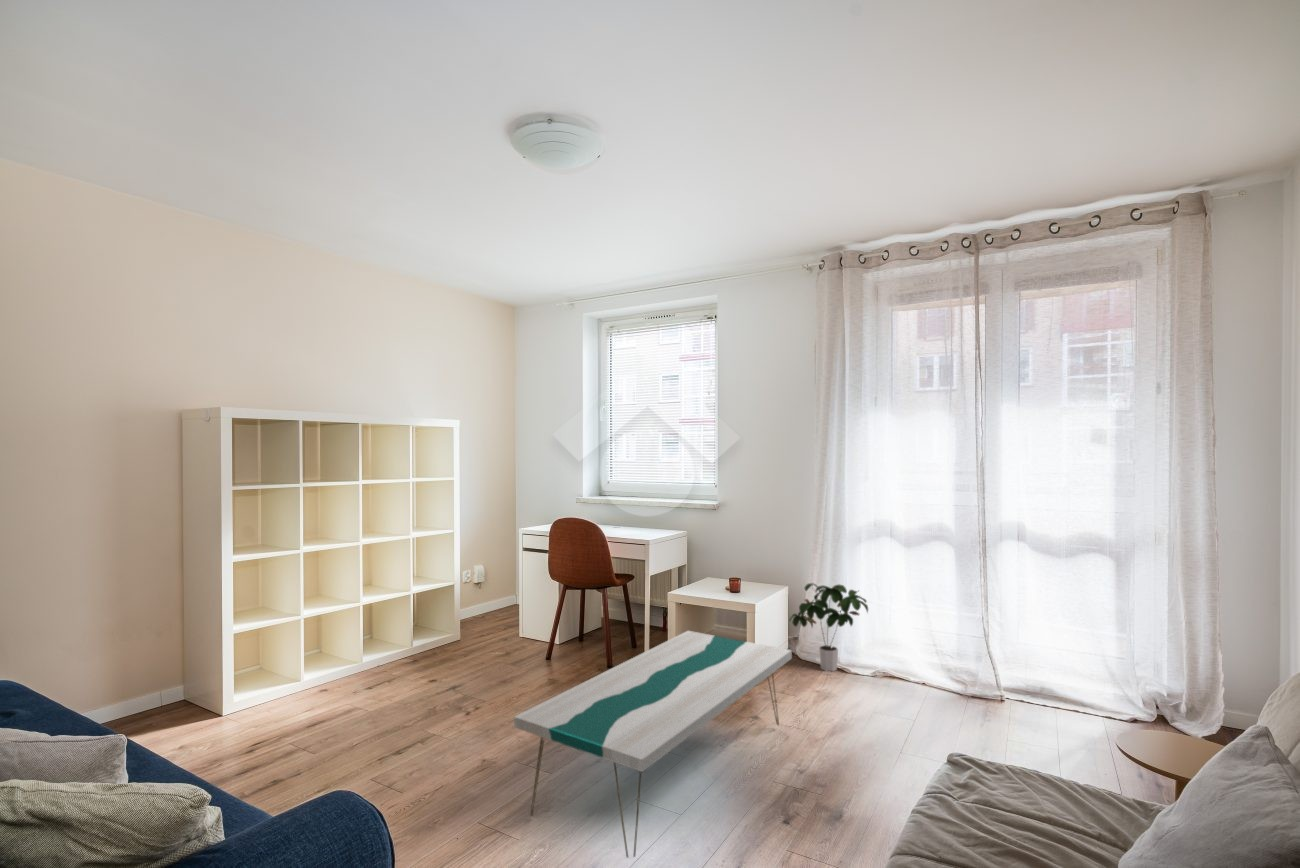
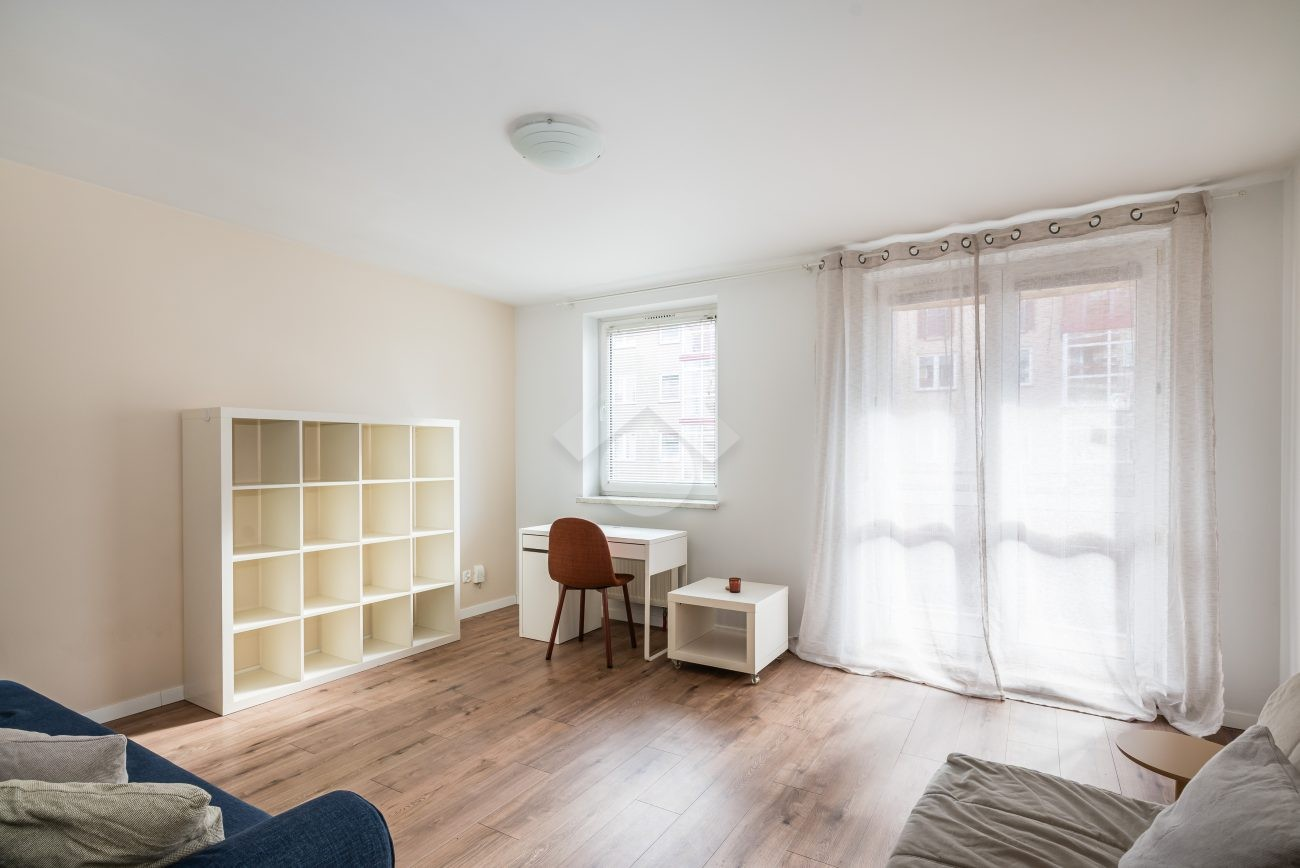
- coffee table [513,630,793,859]
- potted plant [789,582,869,673]
